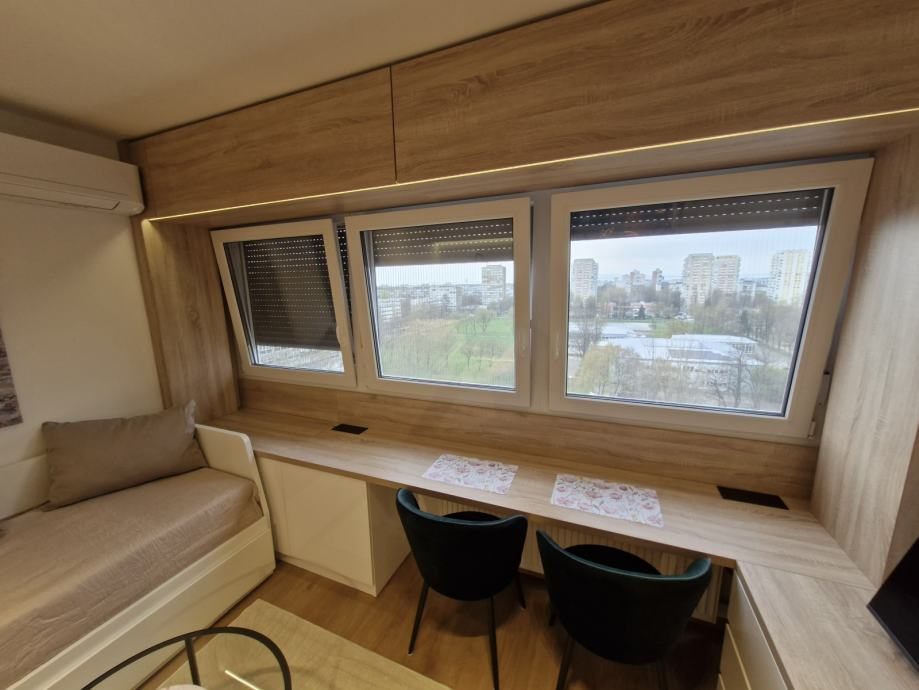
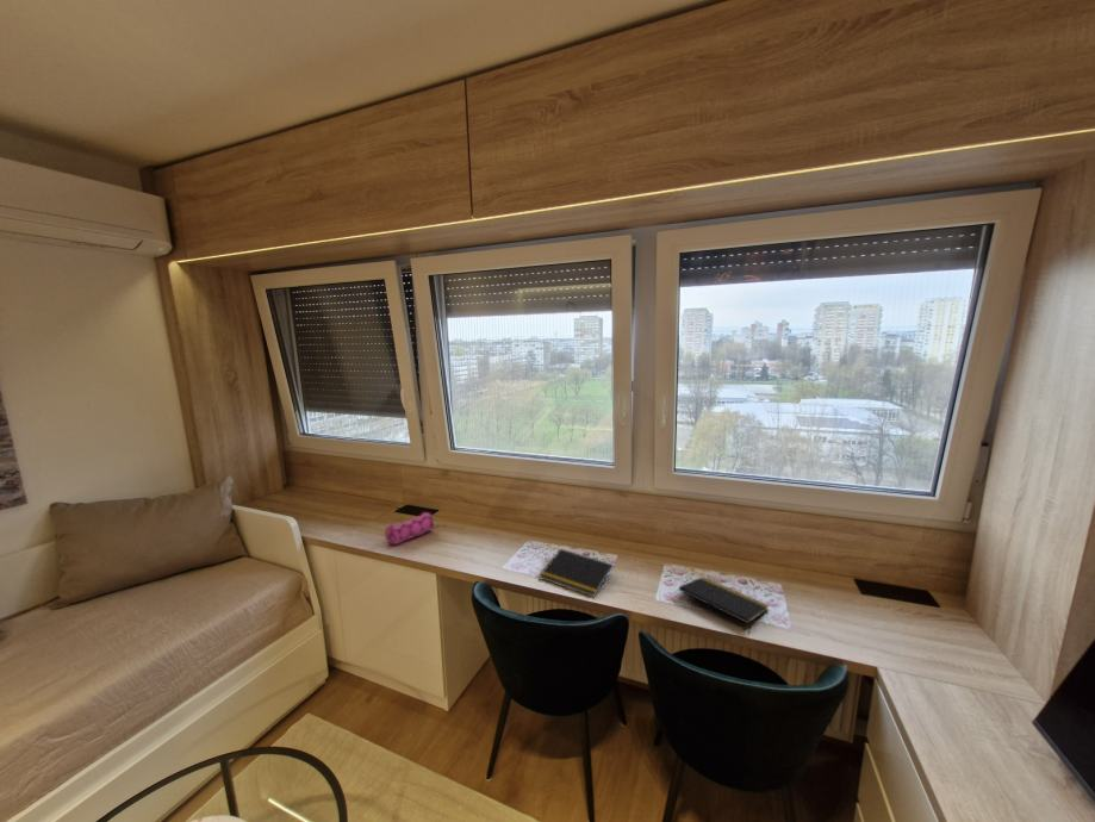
+ pencil case [384,511,435,547]
+ notepad [678,575,771,635]
+ notepad [537,548,615,599]
